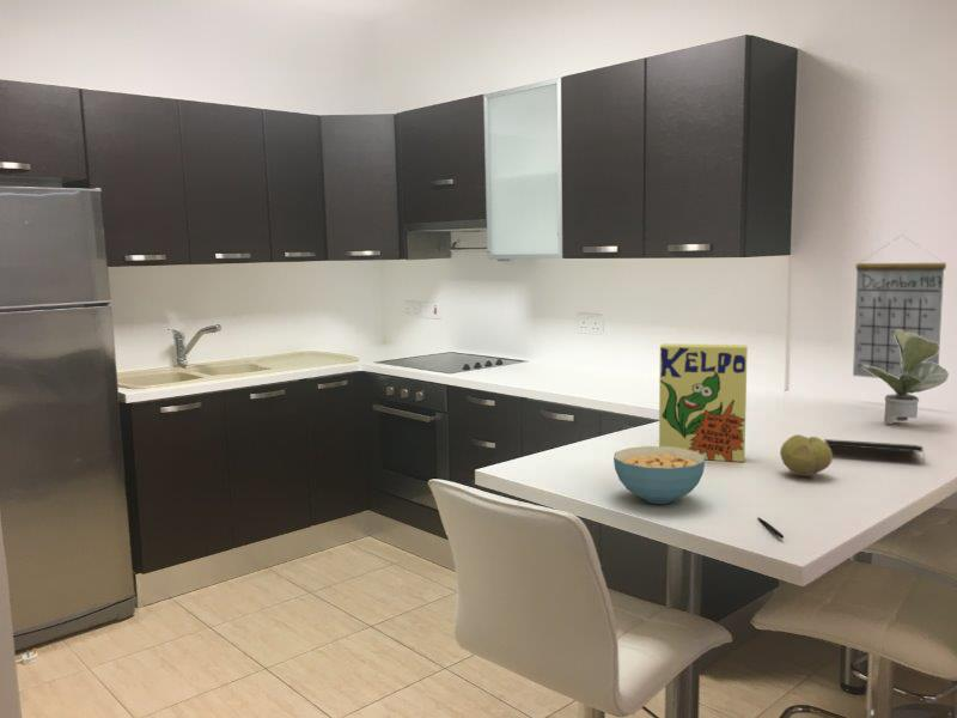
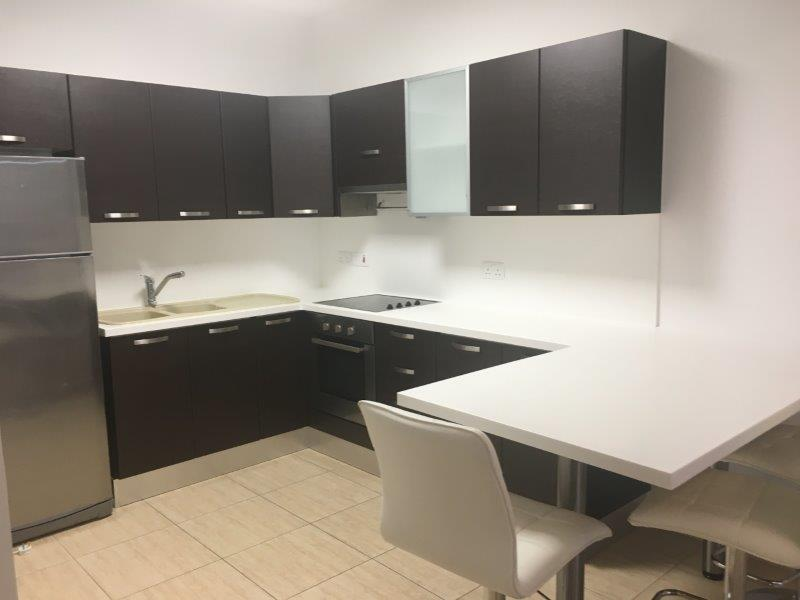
- fruit [779,433,834,477]
- potted plant [864,330,950,425]
- notepad [823,438,926,464]
- cereal box [658,342,749,463]
- cereal bowl [612,445,706,505]
- pen [756,516,785,540]
- calendar [852,235,947,379]
